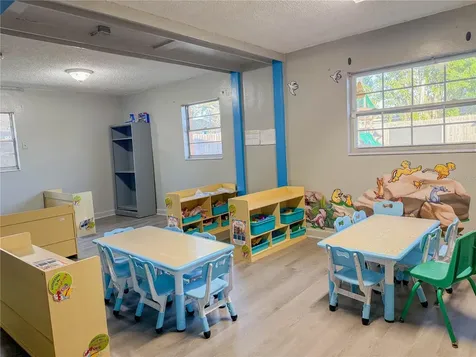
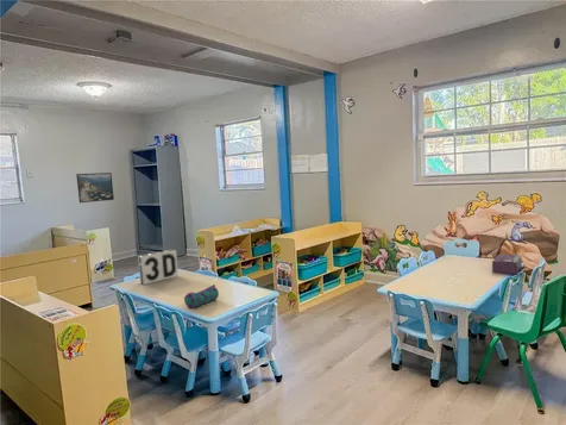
+ tissue box [491,254,522,275]
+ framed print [75,171,115,204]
+ pencil case [183,283,220,310]
+ puzzle [137,249,180,286]
